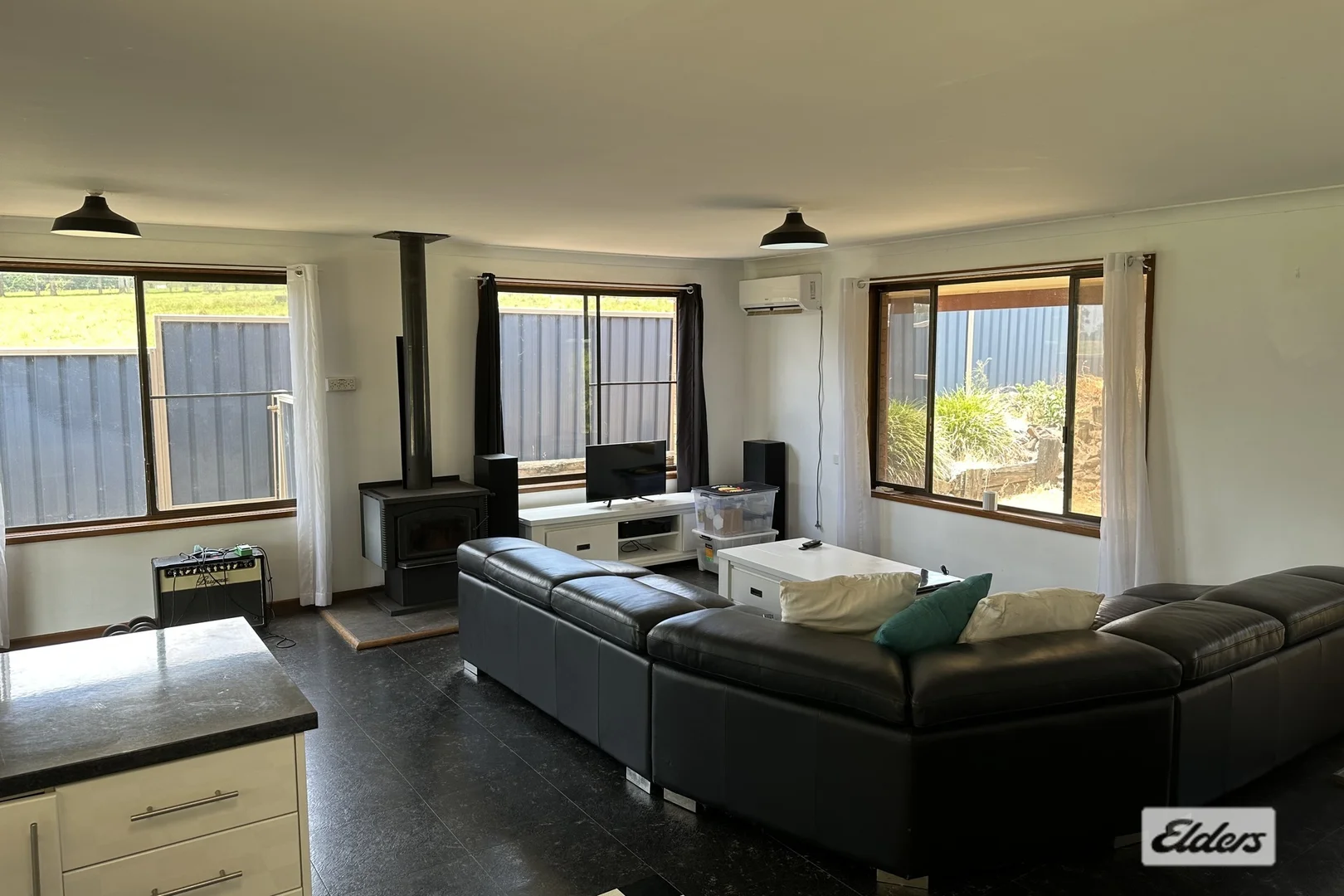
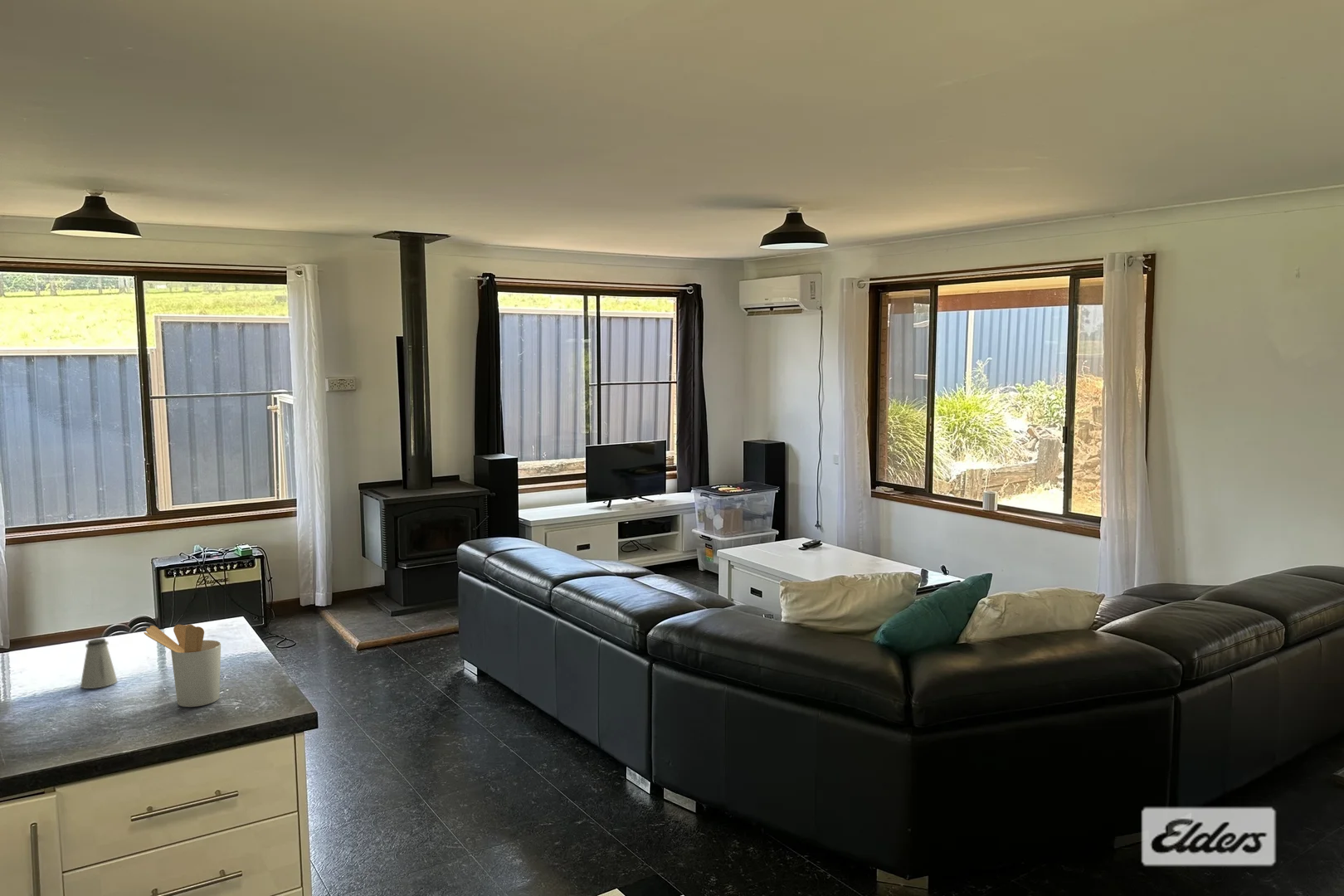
+ saltshaker [80,637,118,689]
+ utensil holder [144,624,222,708]
